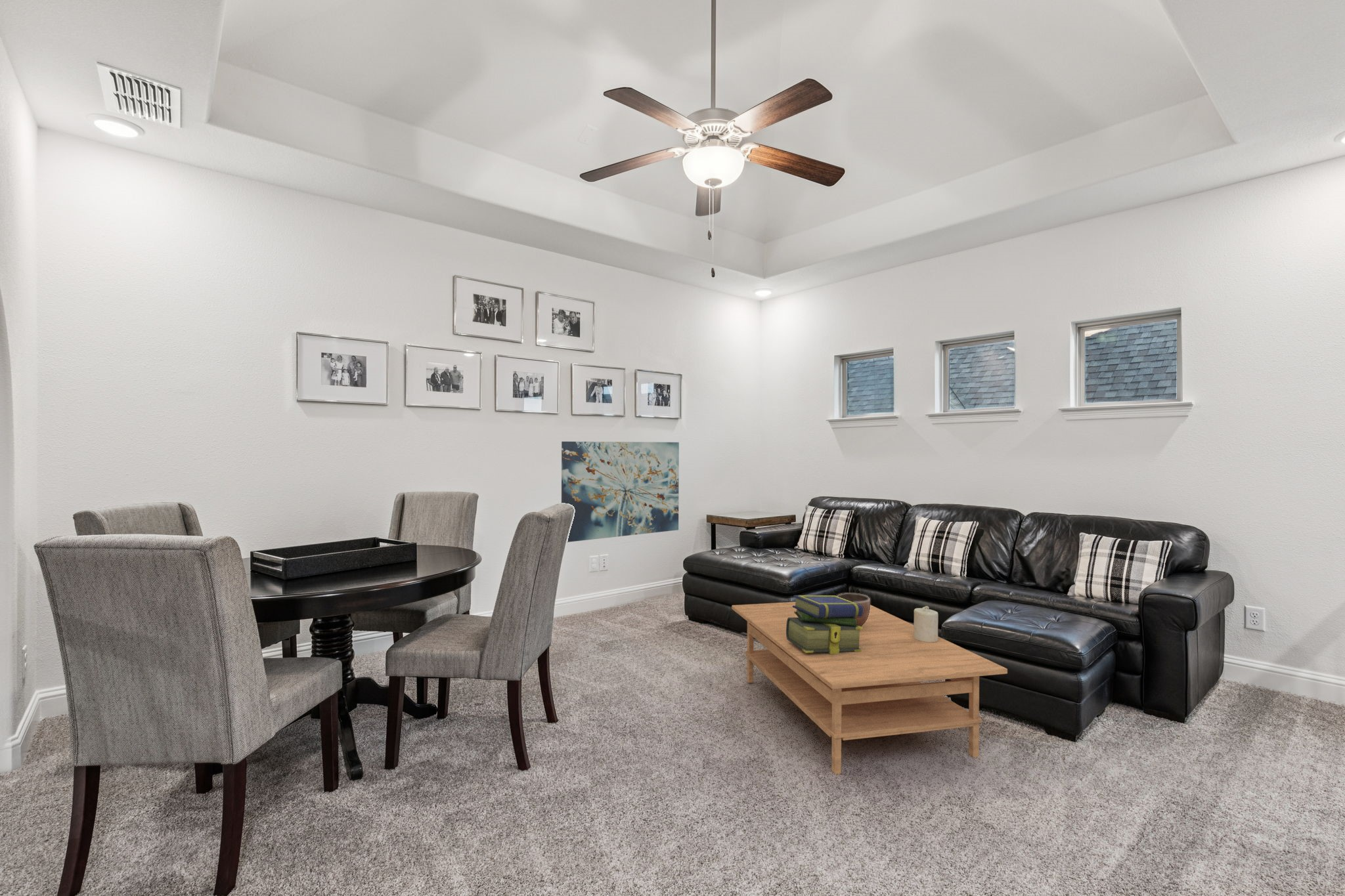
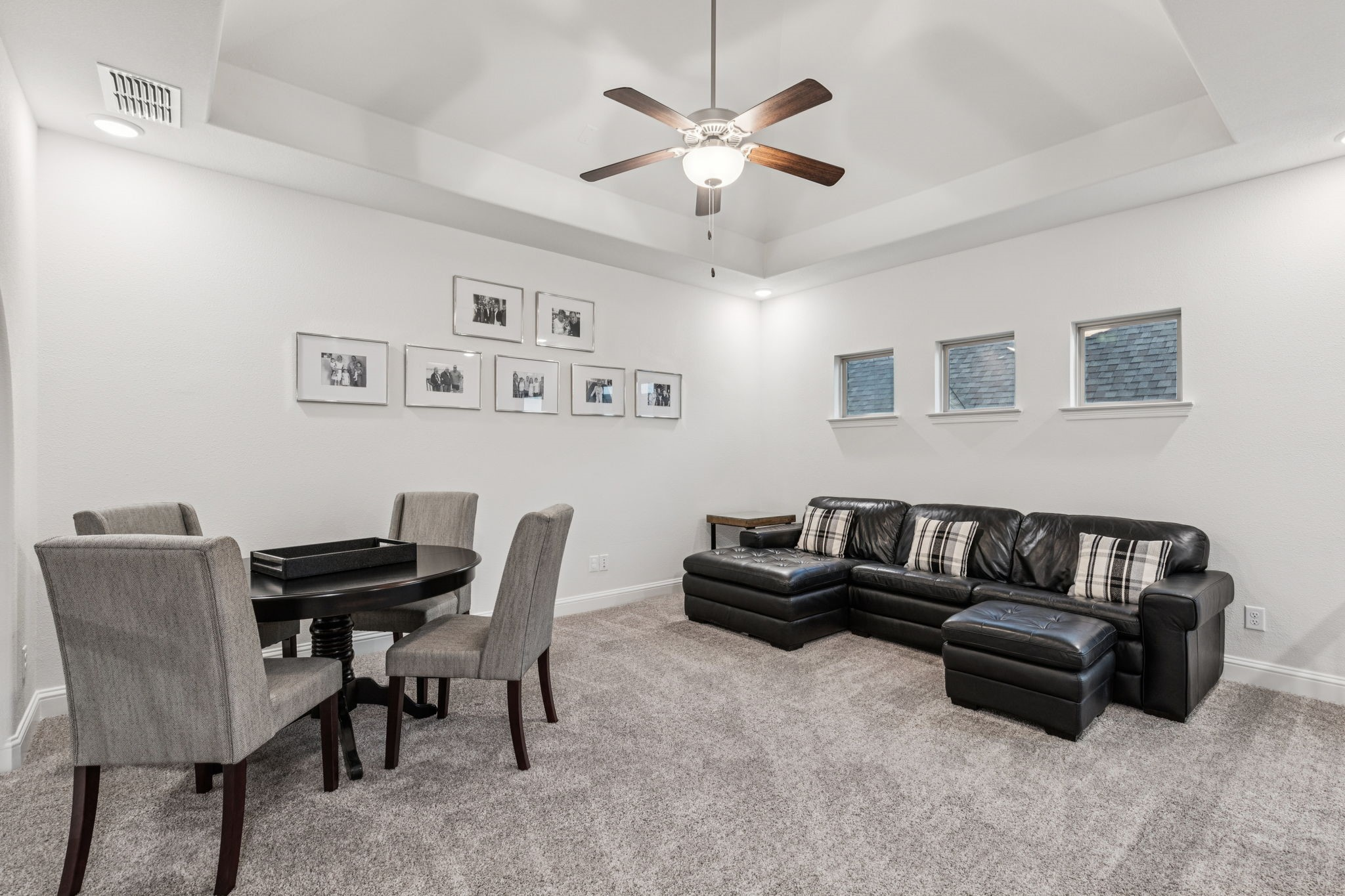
- decorative bowl [836,593,871,626]
- candle [913,605,938,643]
- wall art [561,441,680,543]
- stack of books [786,595,864,654]
- coffee table [731,601,1008,775]
